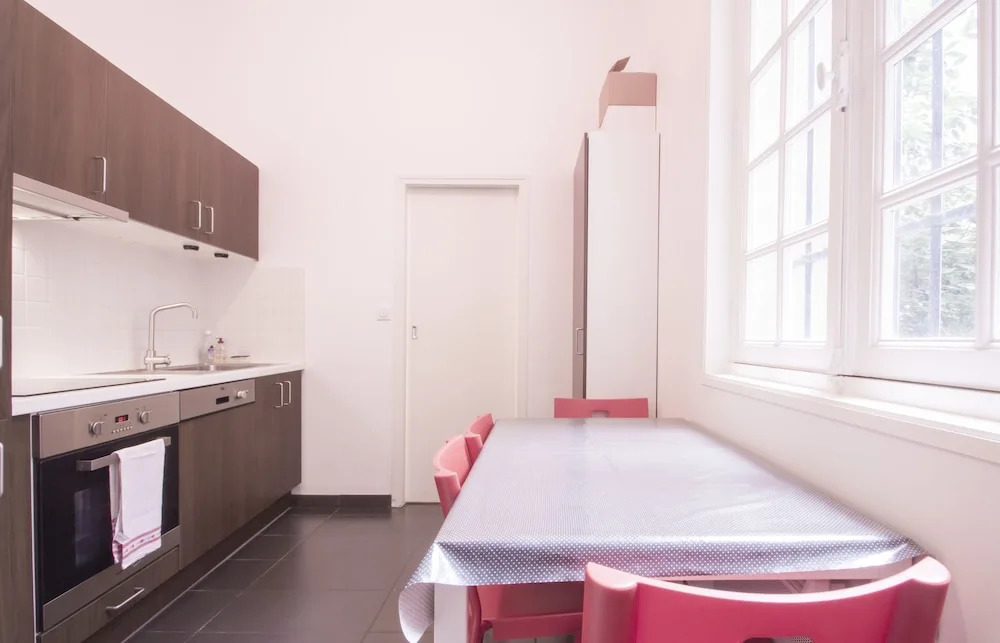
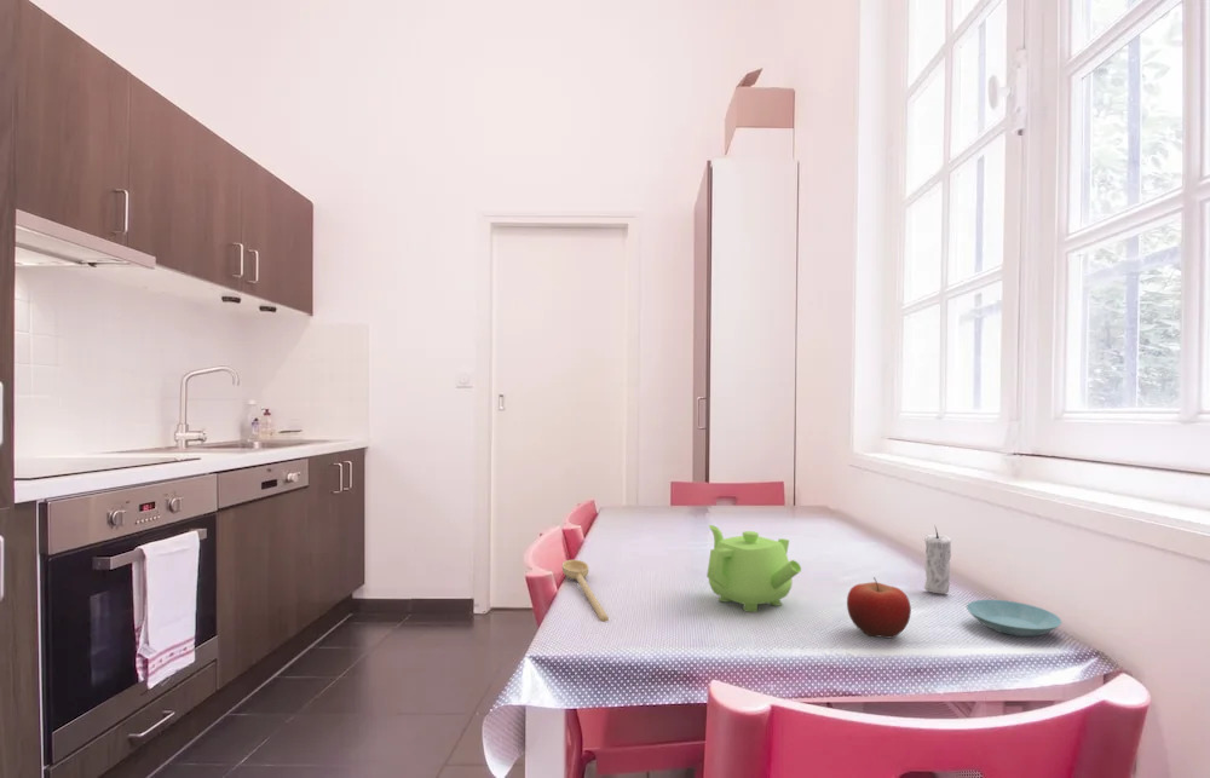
+ fruit [846,576,912,639]
+ candle [923,526,952,595]
+ saucer [966,599,1064,638]
+ spoon [561,559,610,623]
+ teapot [705,524,802,613]
